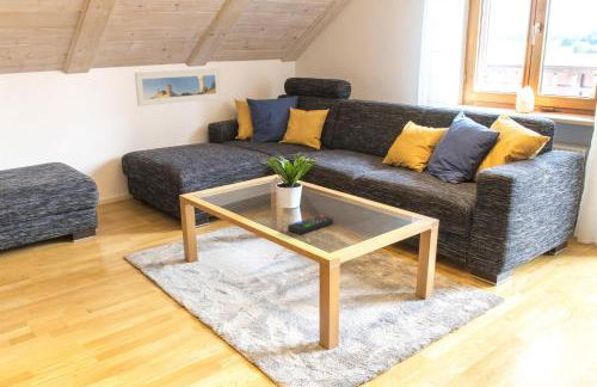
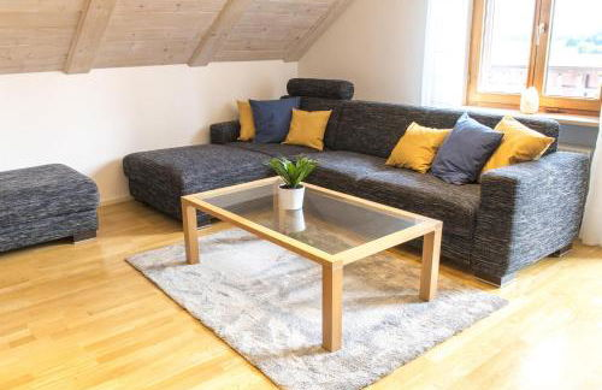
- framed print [134,68,222,108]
- remote control [287,214,334,235]
